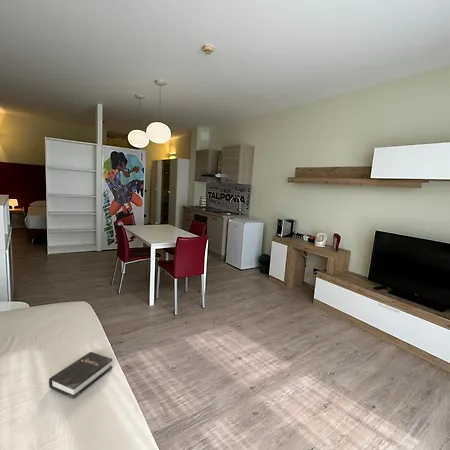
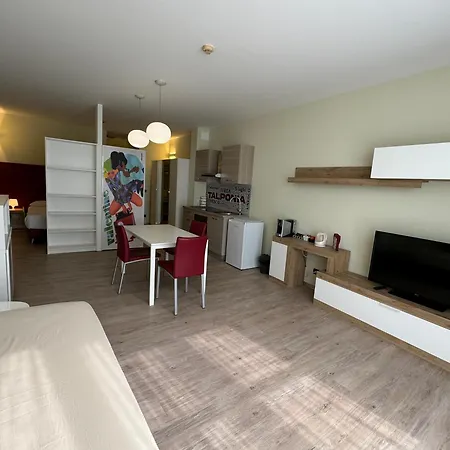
- hardback book [48,351,113,400]
